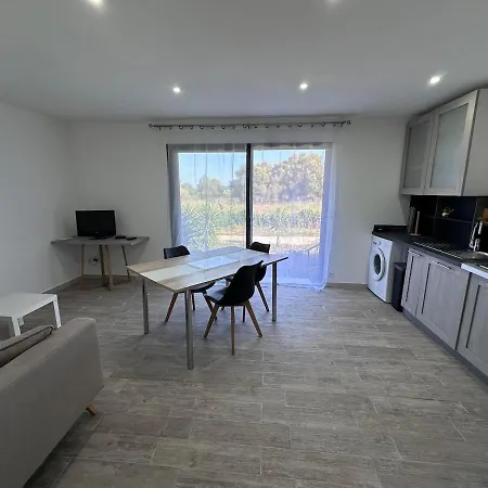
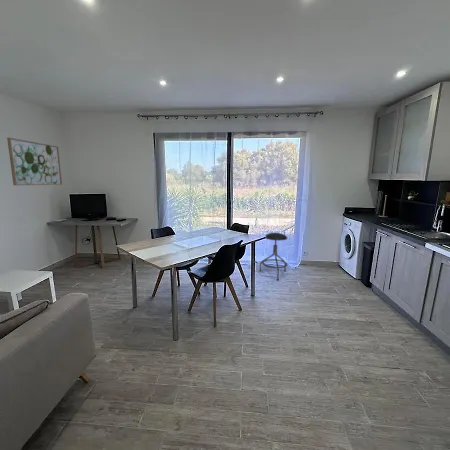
+ wall art [6,137,63,186]
+ stool [258,232,289,281]
